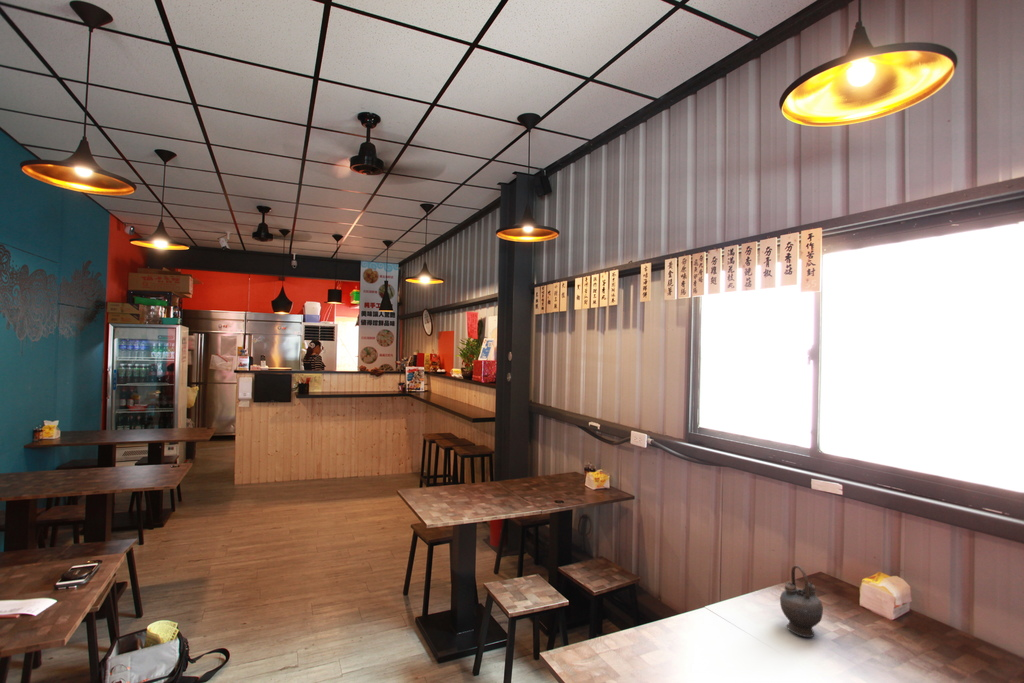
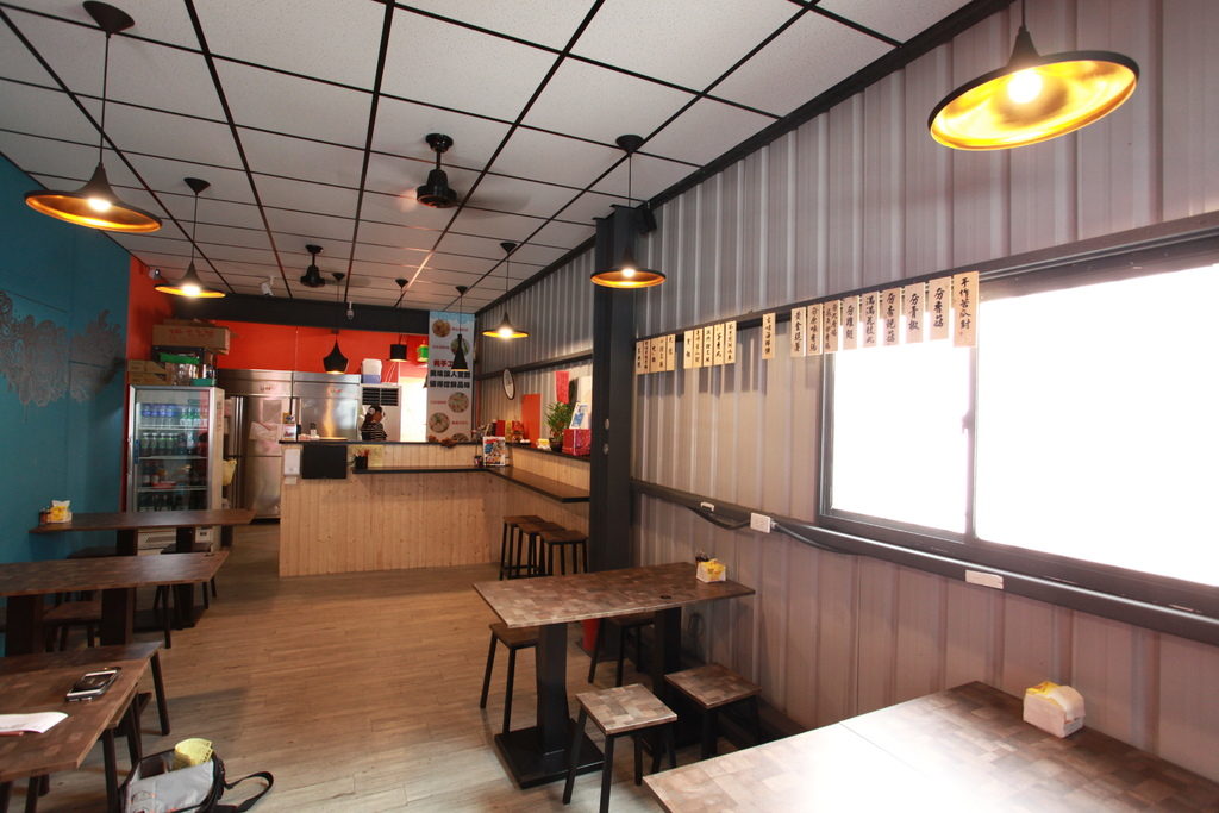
- teapot [779,564,824,638]
